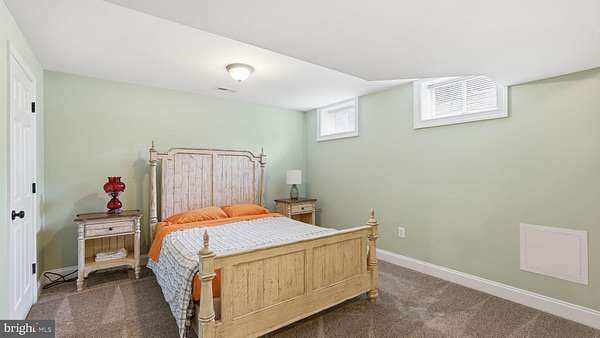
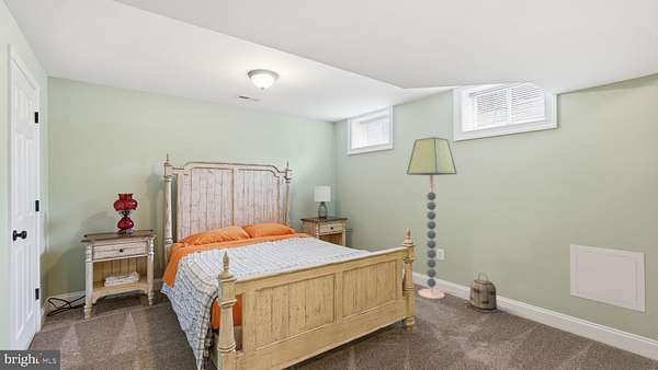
+ basket [468,273,498,314]
+ floor lamp [406,136,457,300]
